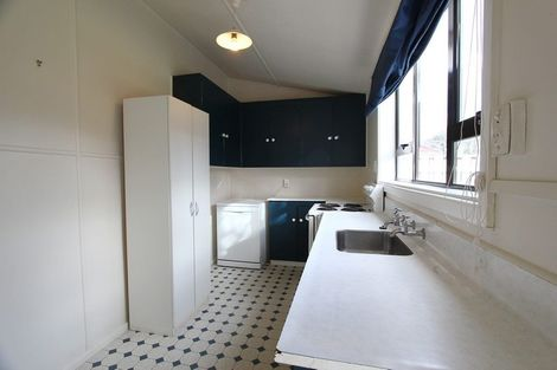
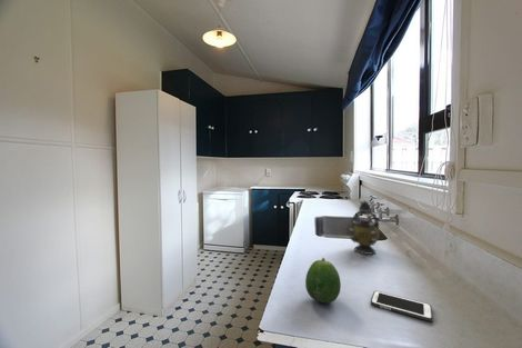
+ fruit [304,257,342,305]
+ cell phone [370,290,433,322]
+ teapot [349,199,381,256]
